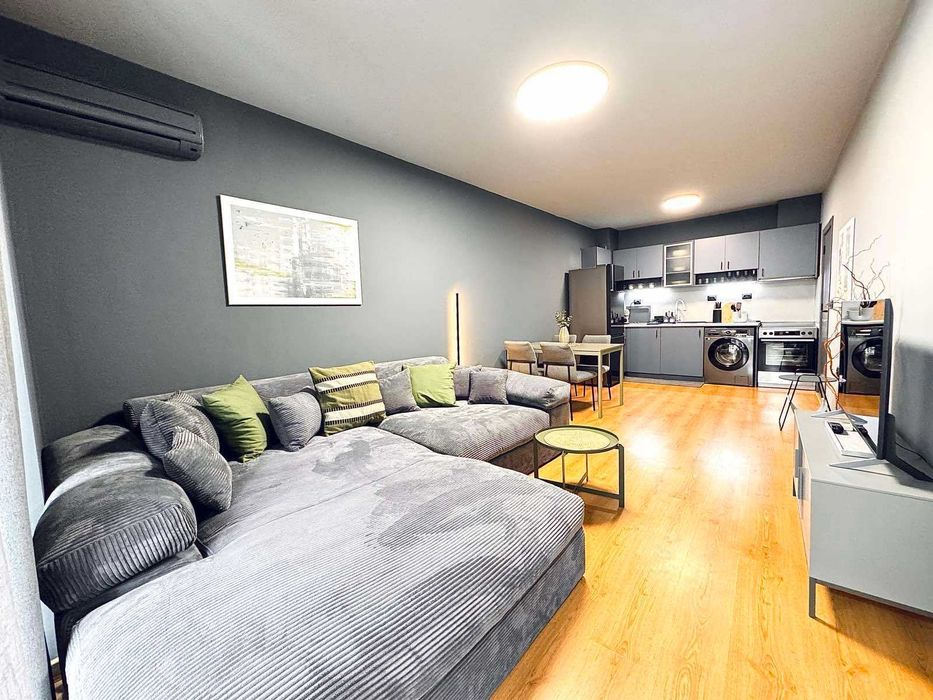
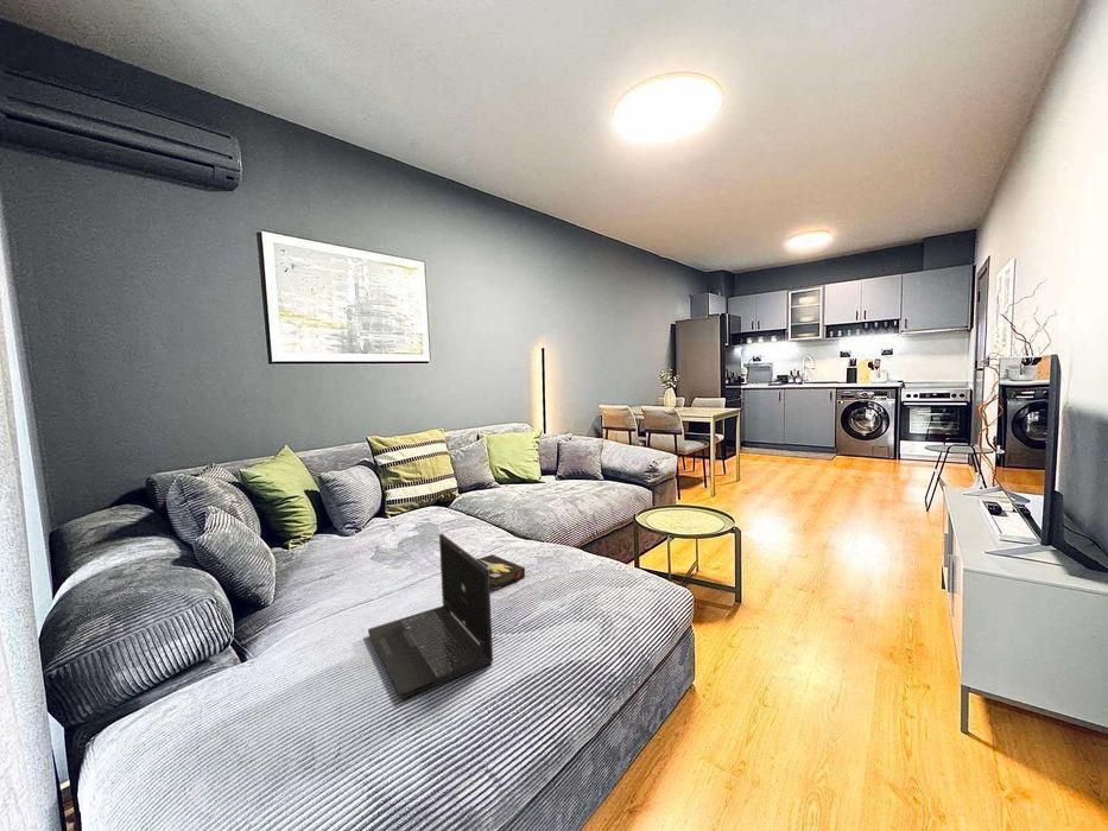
+ laptop [367,533,494,700]
+ hardback book [475,553,526,591]
